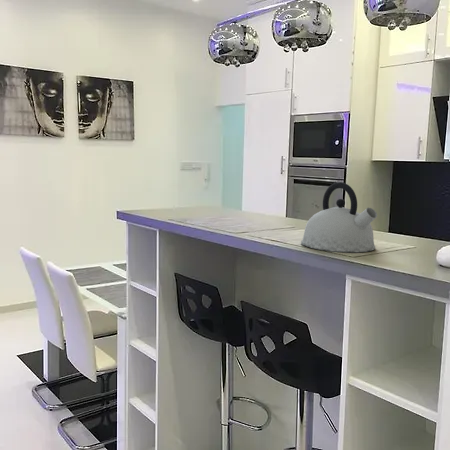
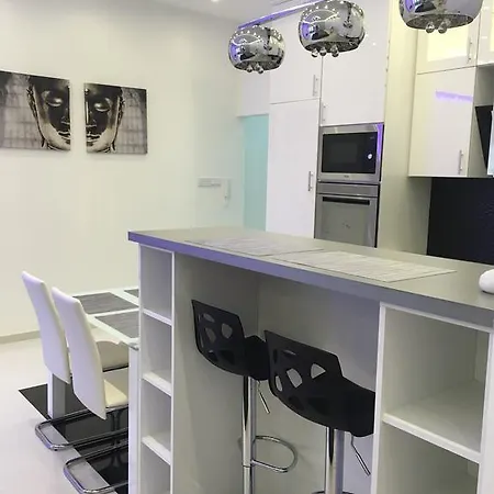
- kettle [300,181,378,253]
